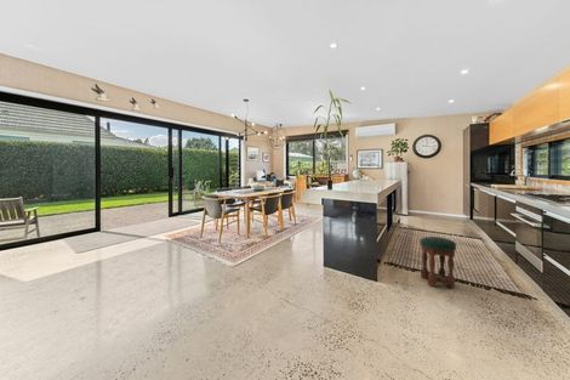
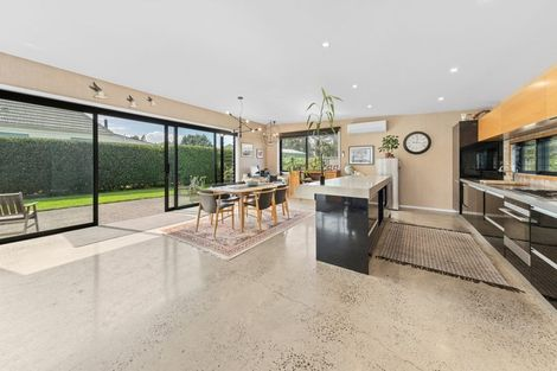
- stool [420,236,457,289]
